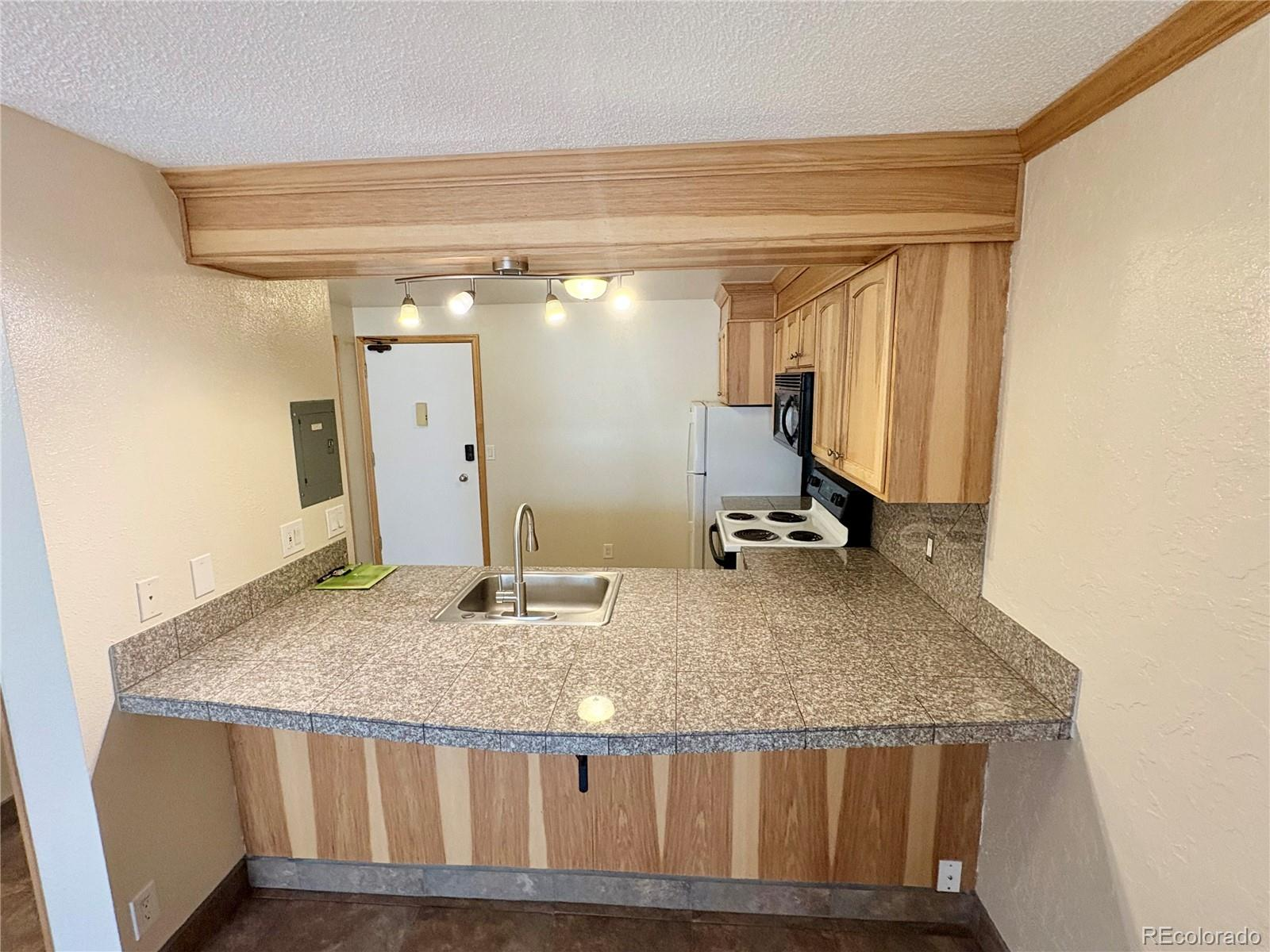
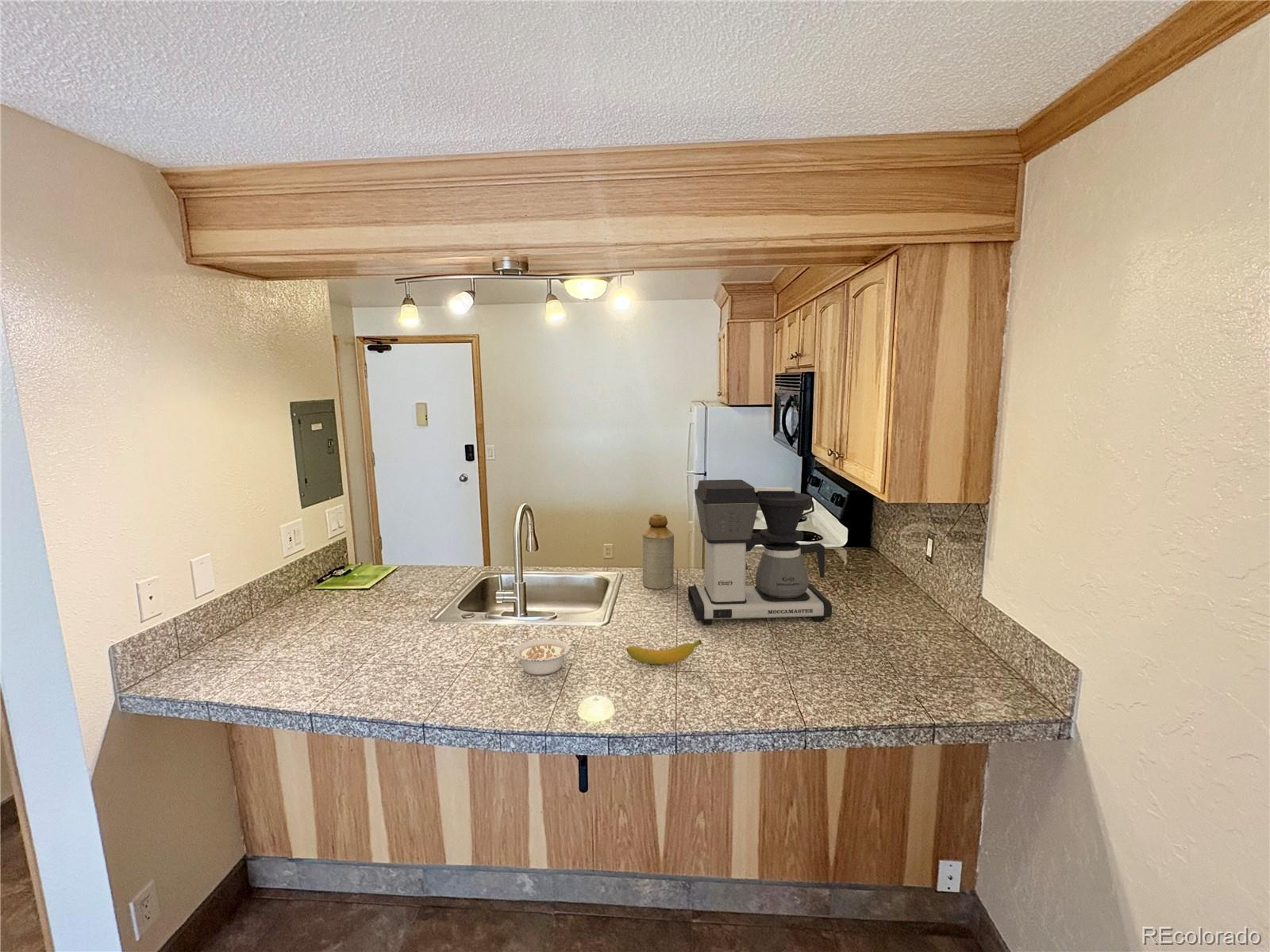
+ banana [625,639,702,665]
+ bottle [642,513,675,589]
+ legume [514,639,573,676]
+ coffee maker [687,479,833,625]
